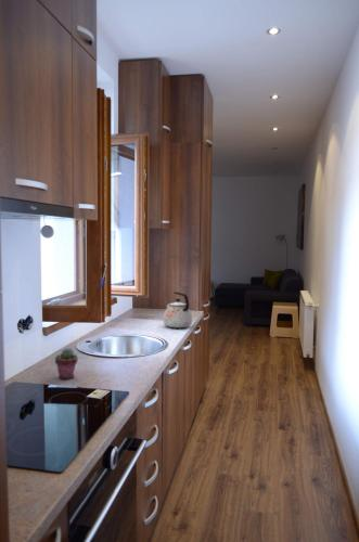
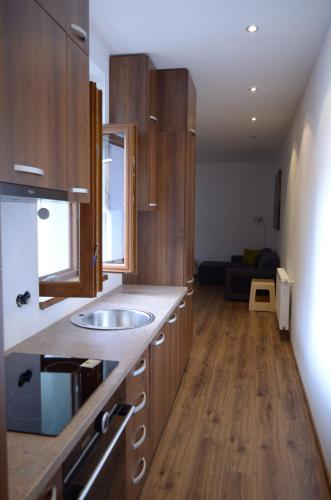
- kettle [162,291,193,328]
- potted succulent [54,348,79,380]
